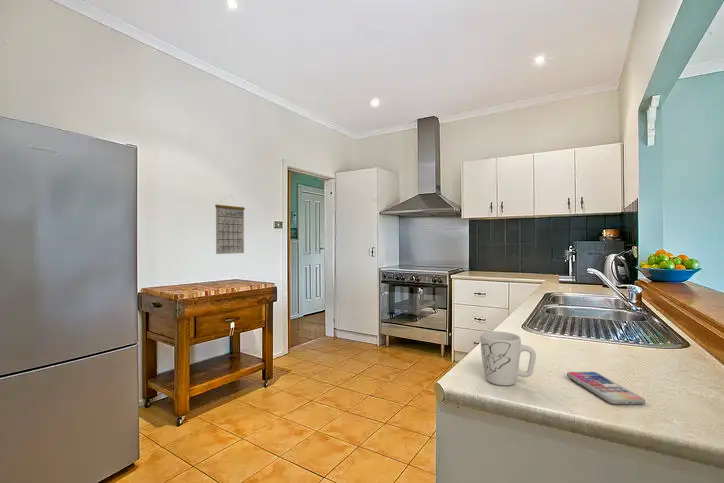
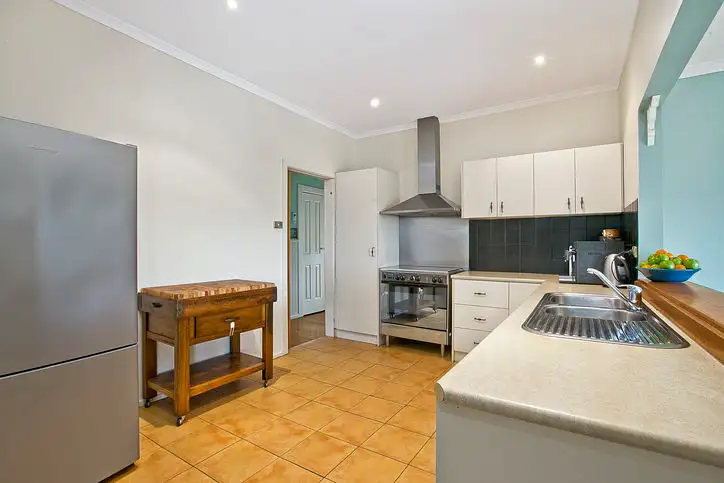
- mug [479,330,537,387]
- calendar [214,196,246,255]
- smartphone [566,371,646,405]
